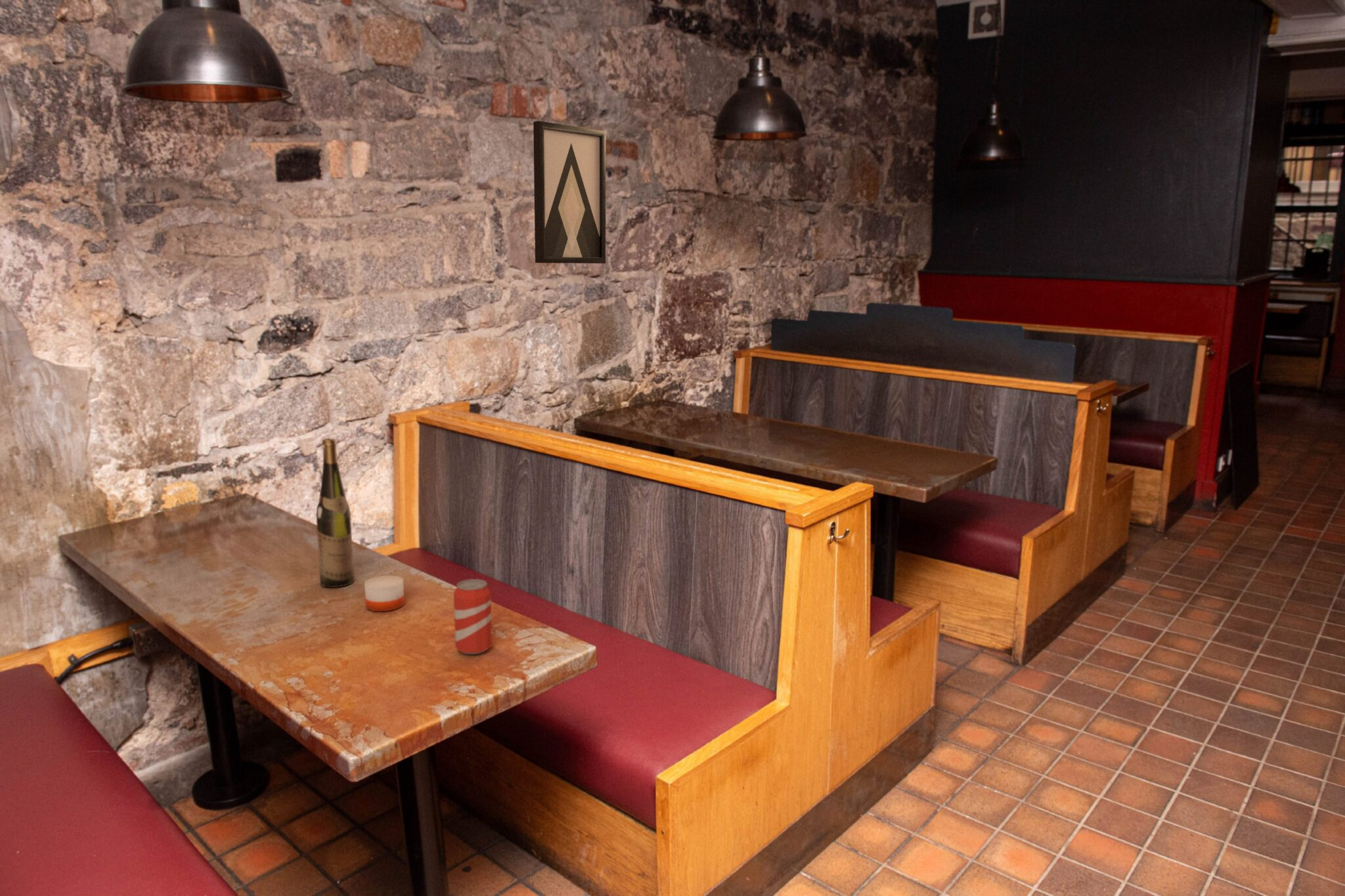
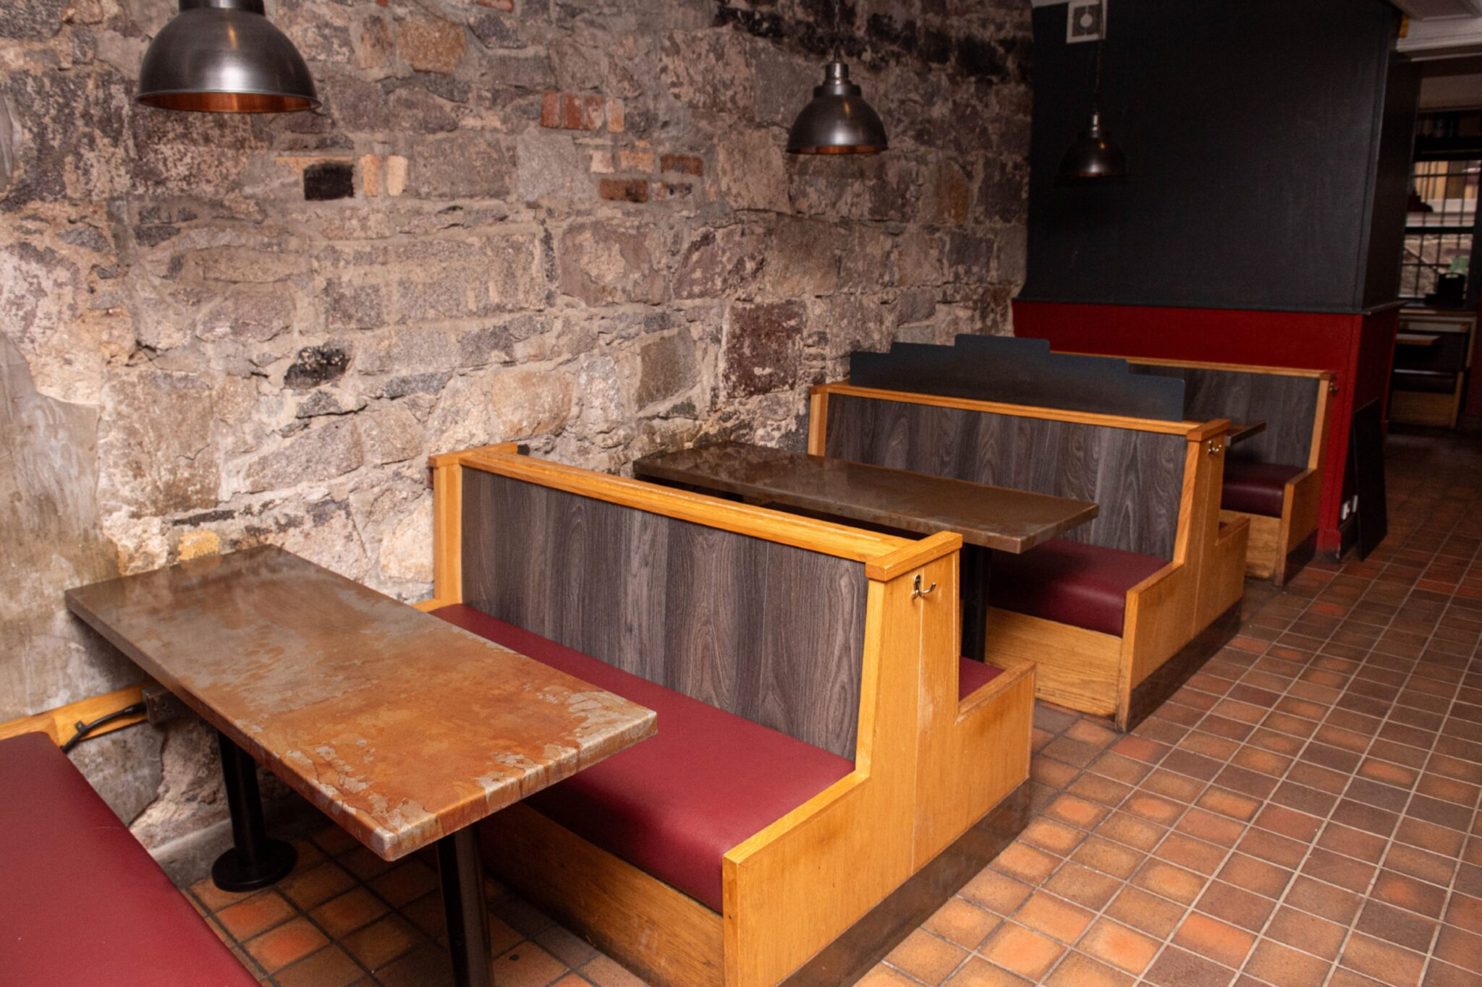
- wall art [533,120,606,264]
- wine bottle [315,438,355,588]
- beverage can [453,579,493,655]
- candle [364,567,405,612]
